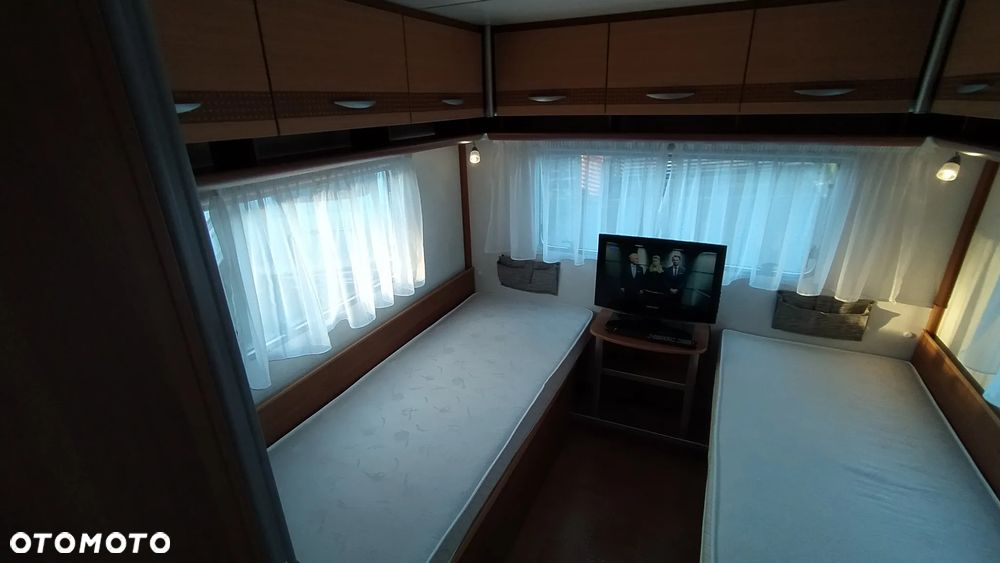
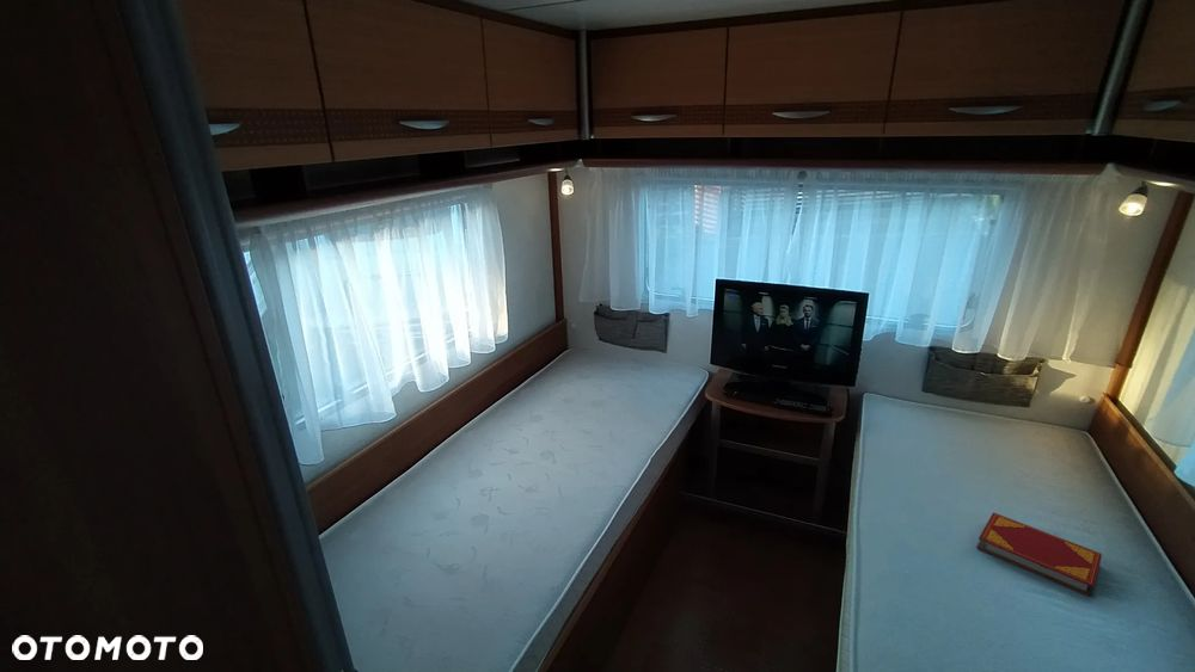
+ hardback book [975,512,1103,598]
